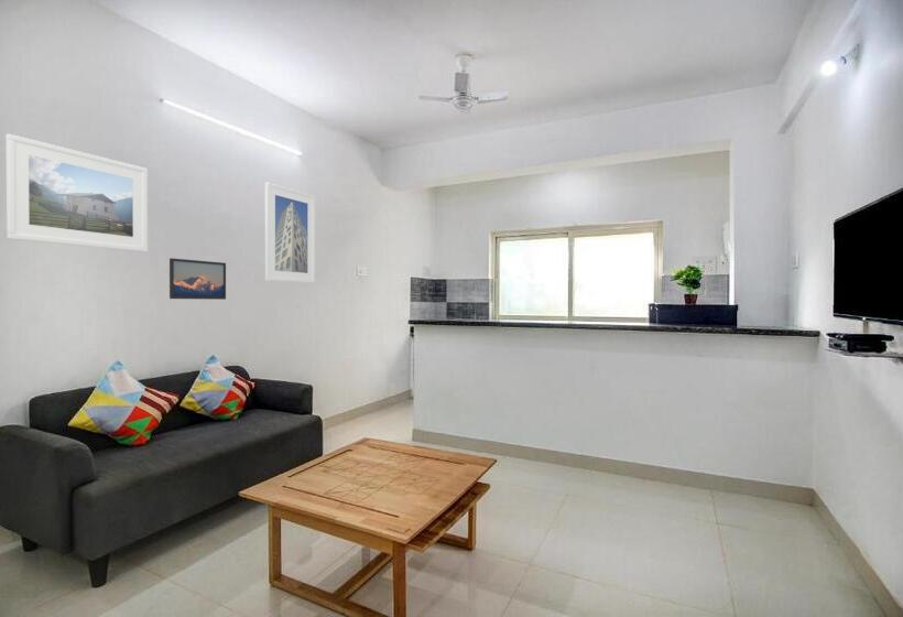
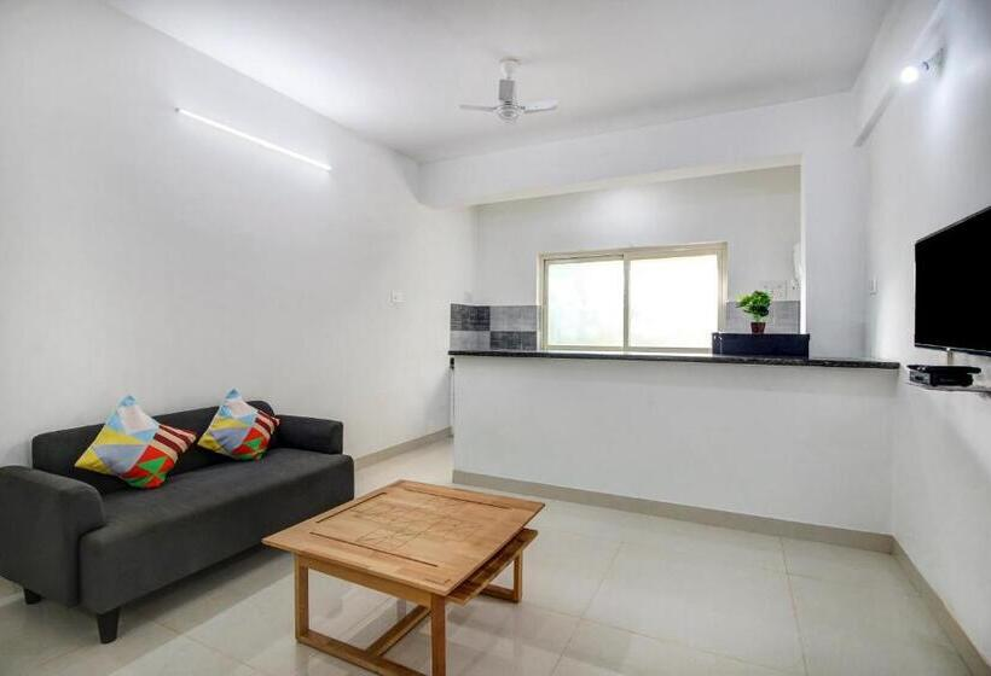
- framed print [168,257,227,301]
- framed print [264,181,316,284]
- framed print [6,133,149,253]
